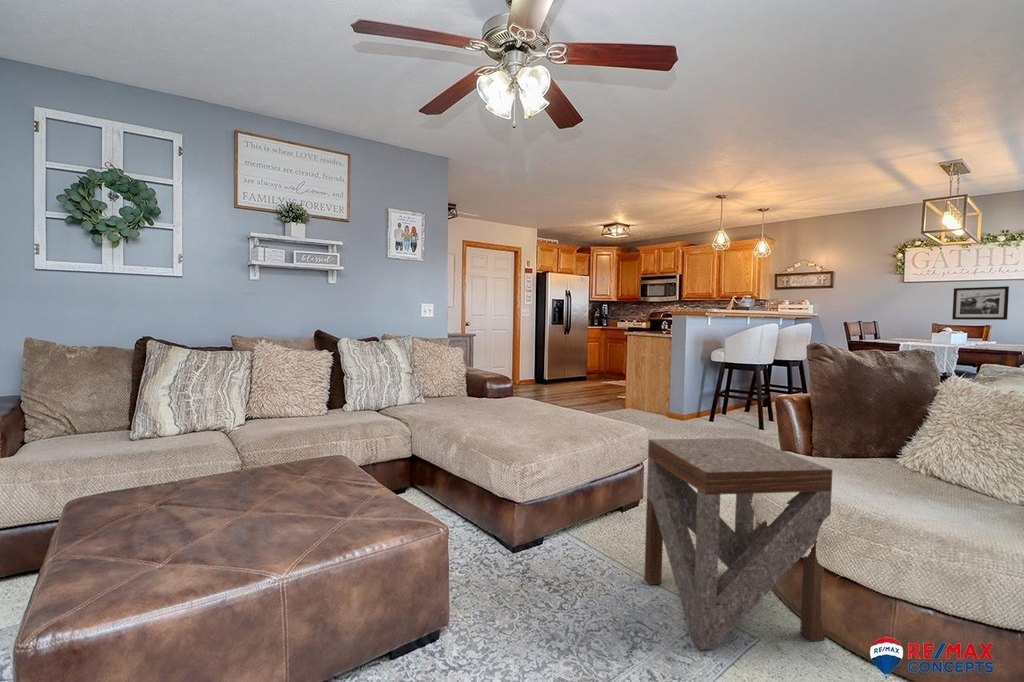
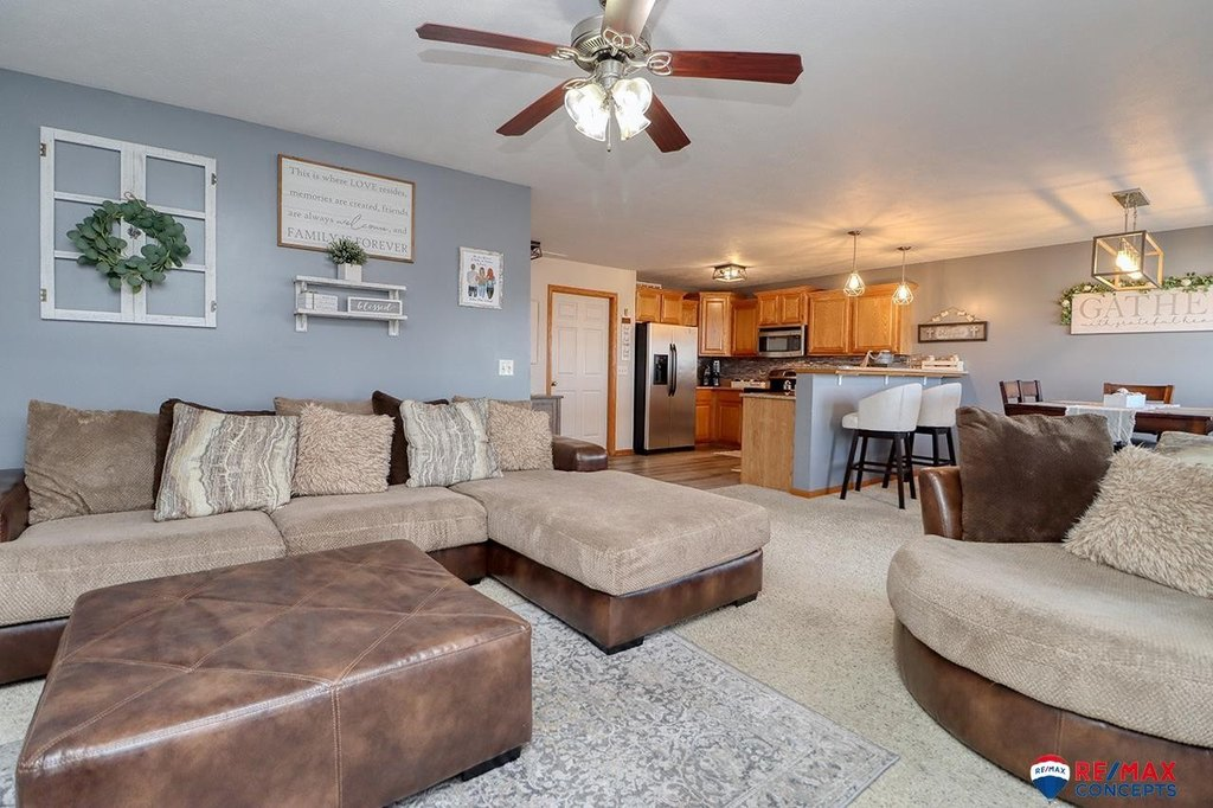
- side table [643,437,834,651]
- picture frame [951,285,1010,321]
